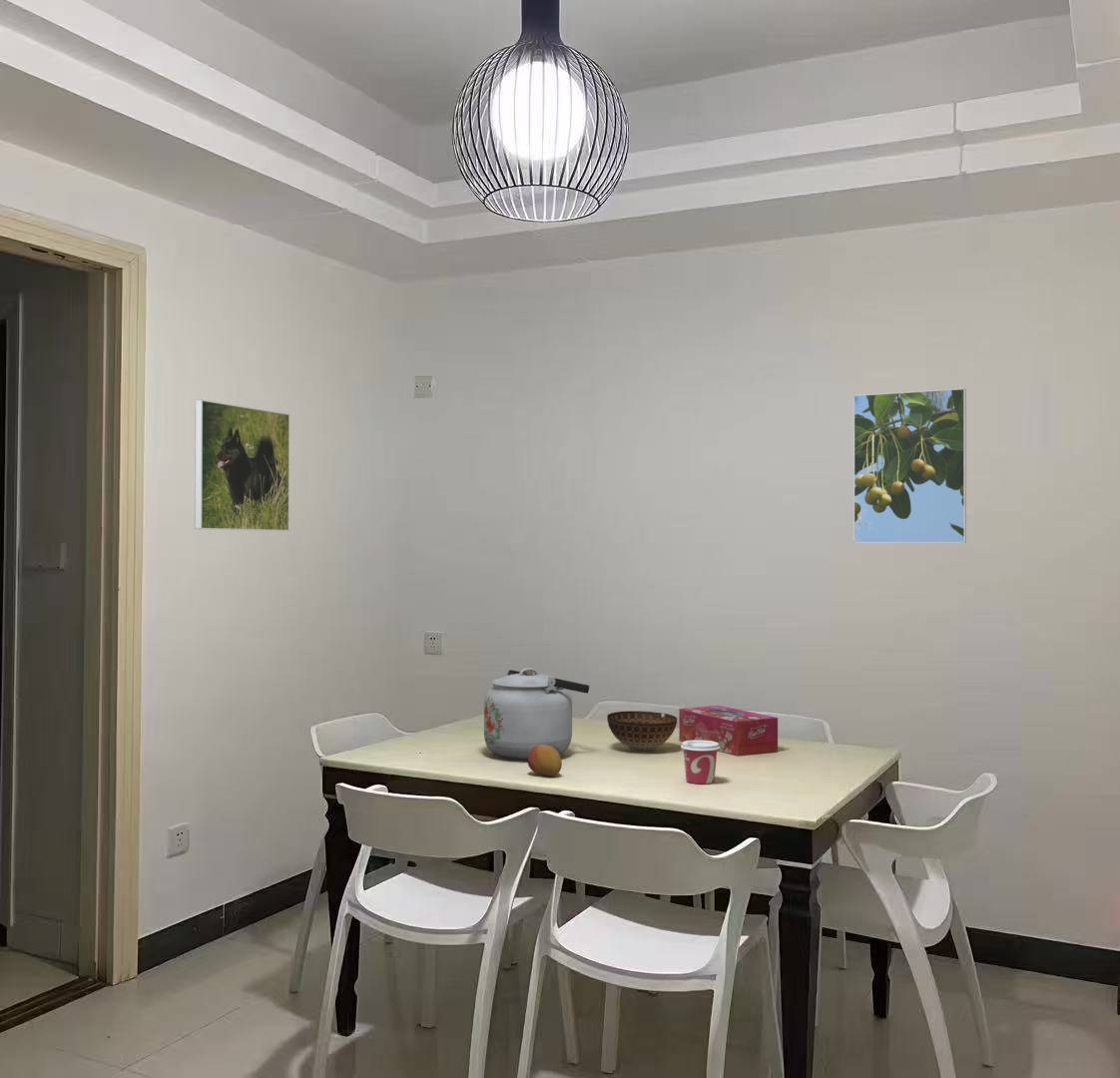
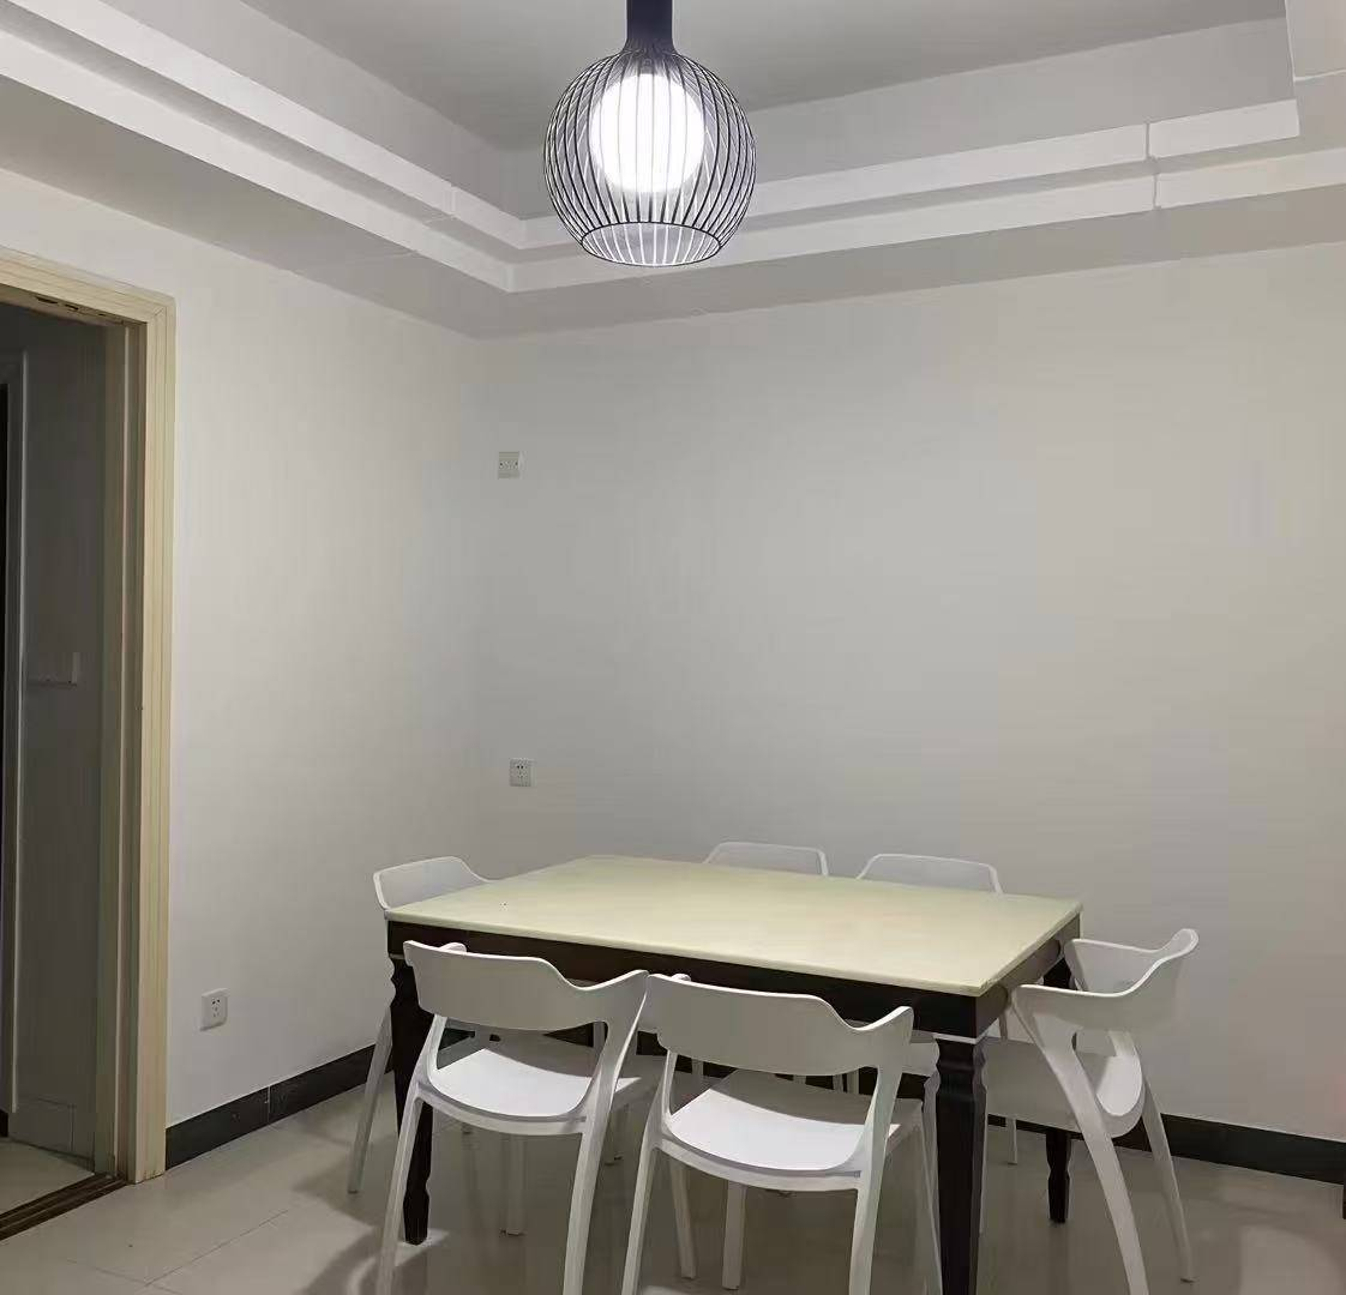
- bowl [606,710,678,751]
- fruit [527,745,563,777]
- cup [680,741,720,785]
- tissue box [678,705,779,757]
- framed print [852,387,967,544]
- kettle [483,667,590,761]
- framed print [194,399,290,532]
